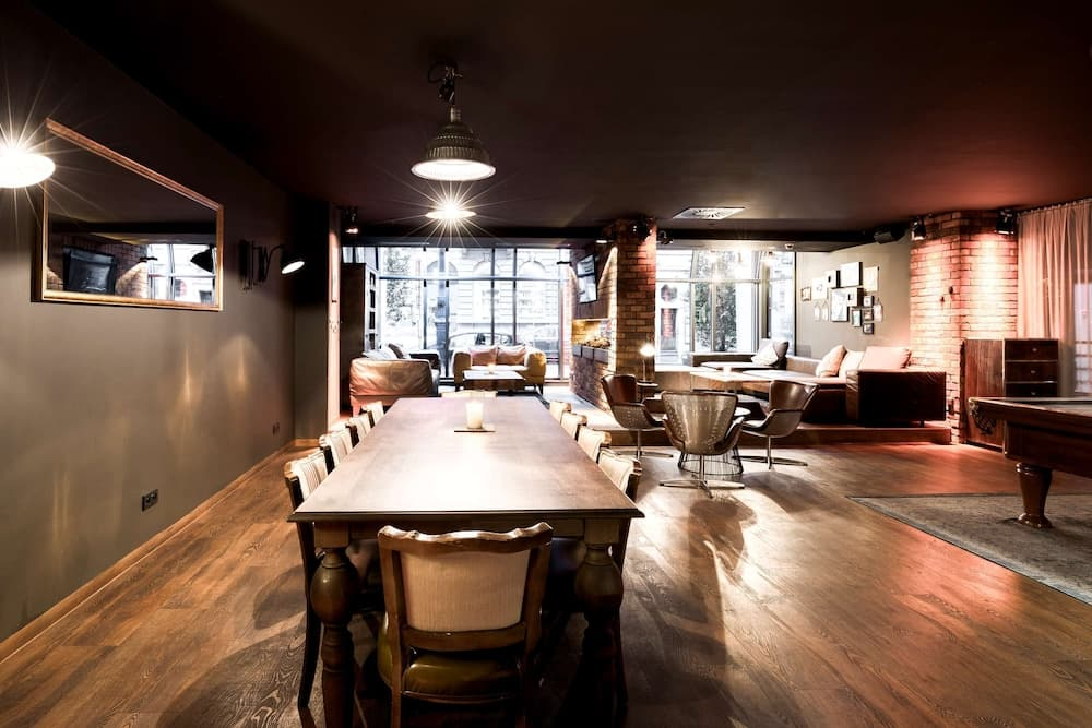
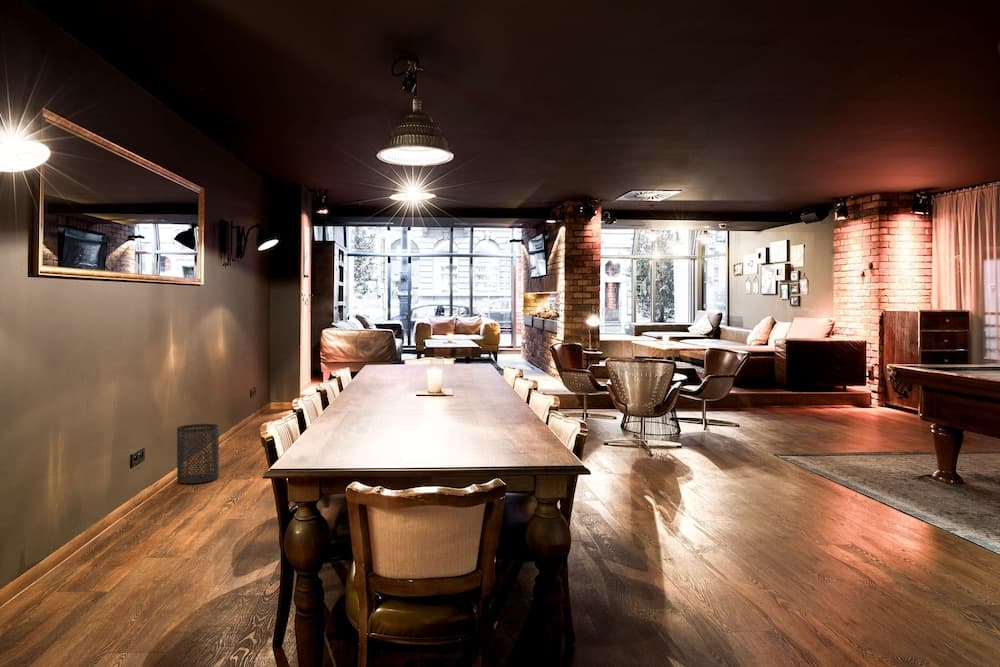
+ trash can [176,423,220,484]
